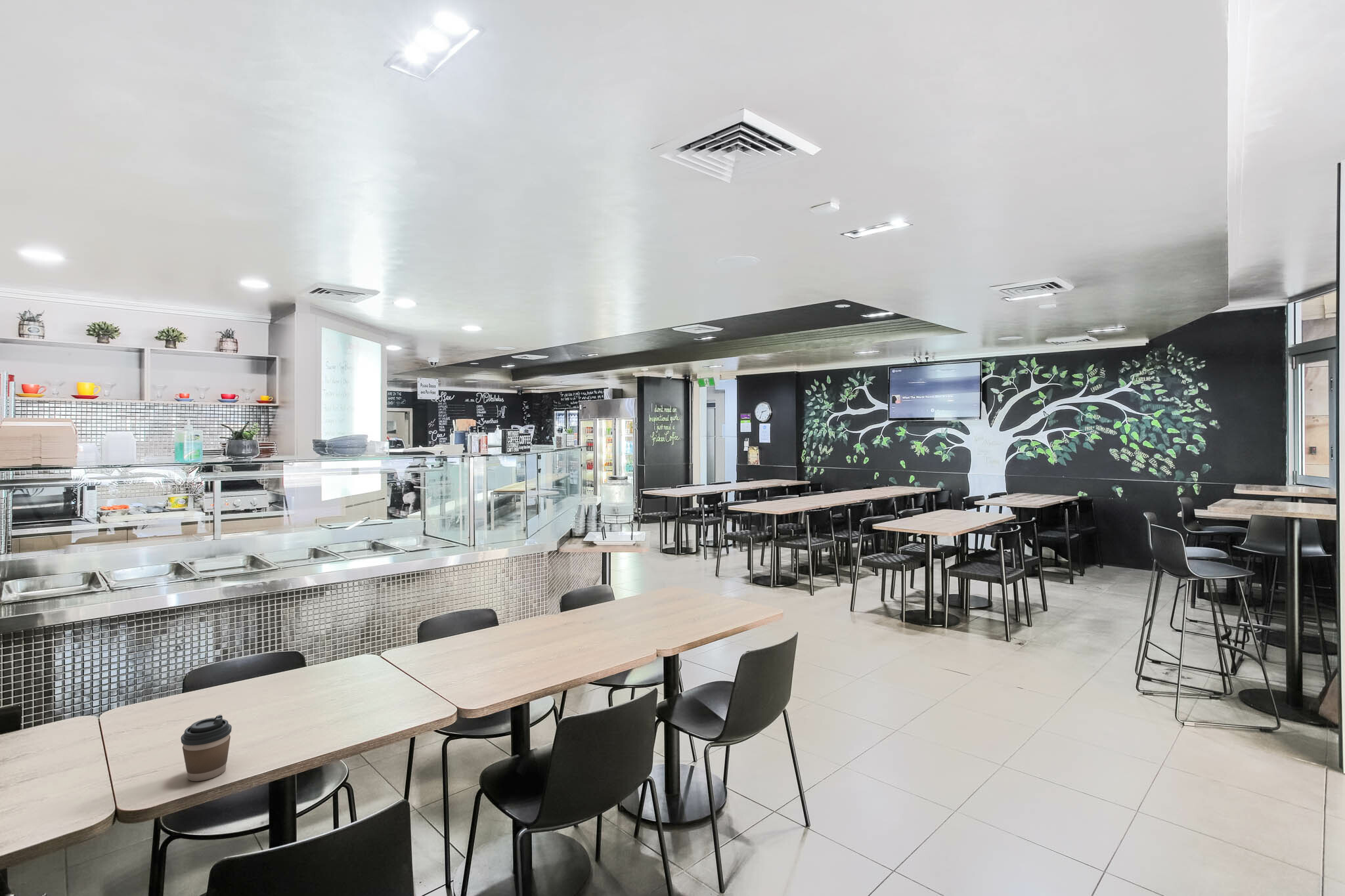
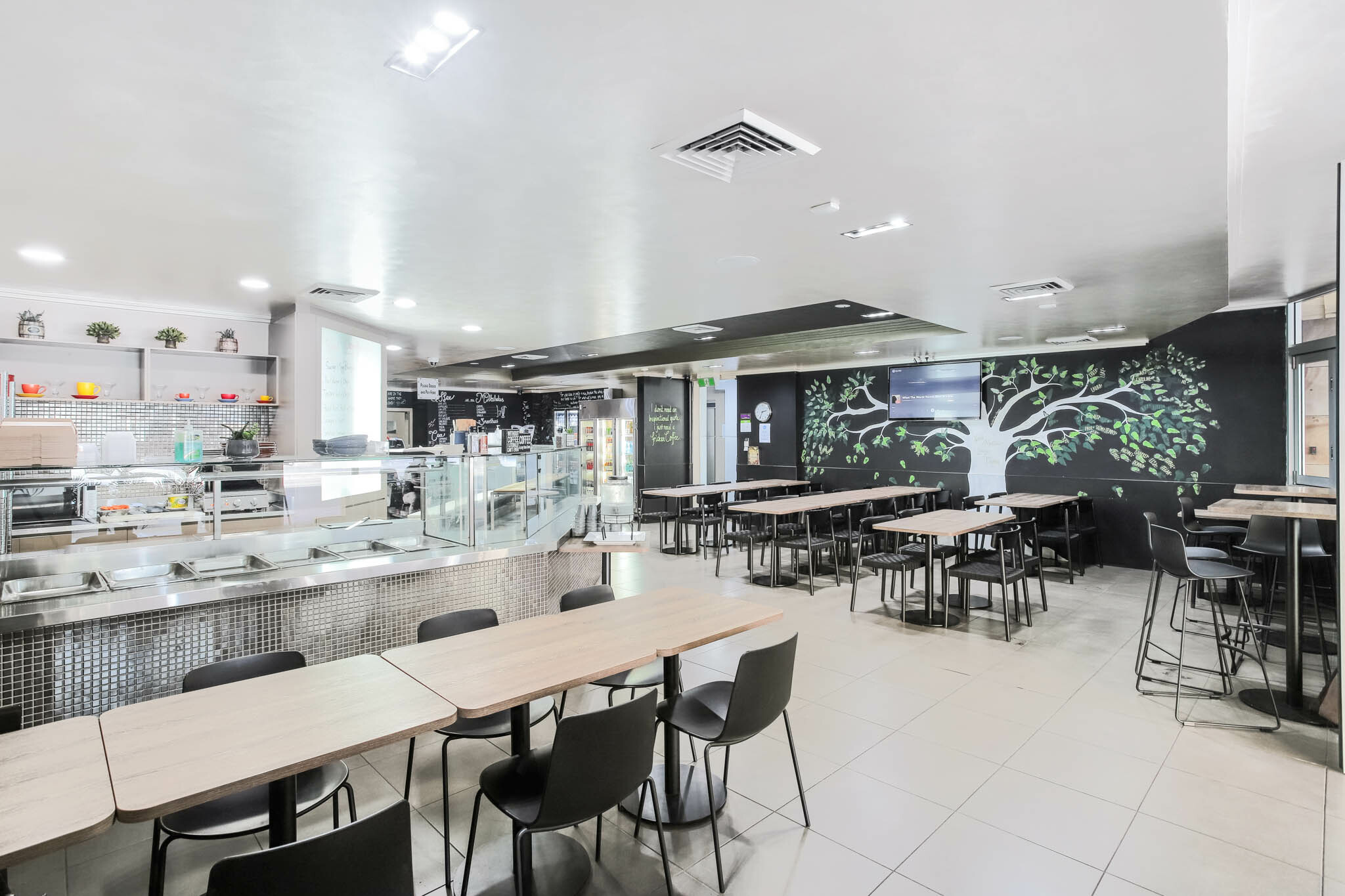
- coffee cup [180,714,232,782]
